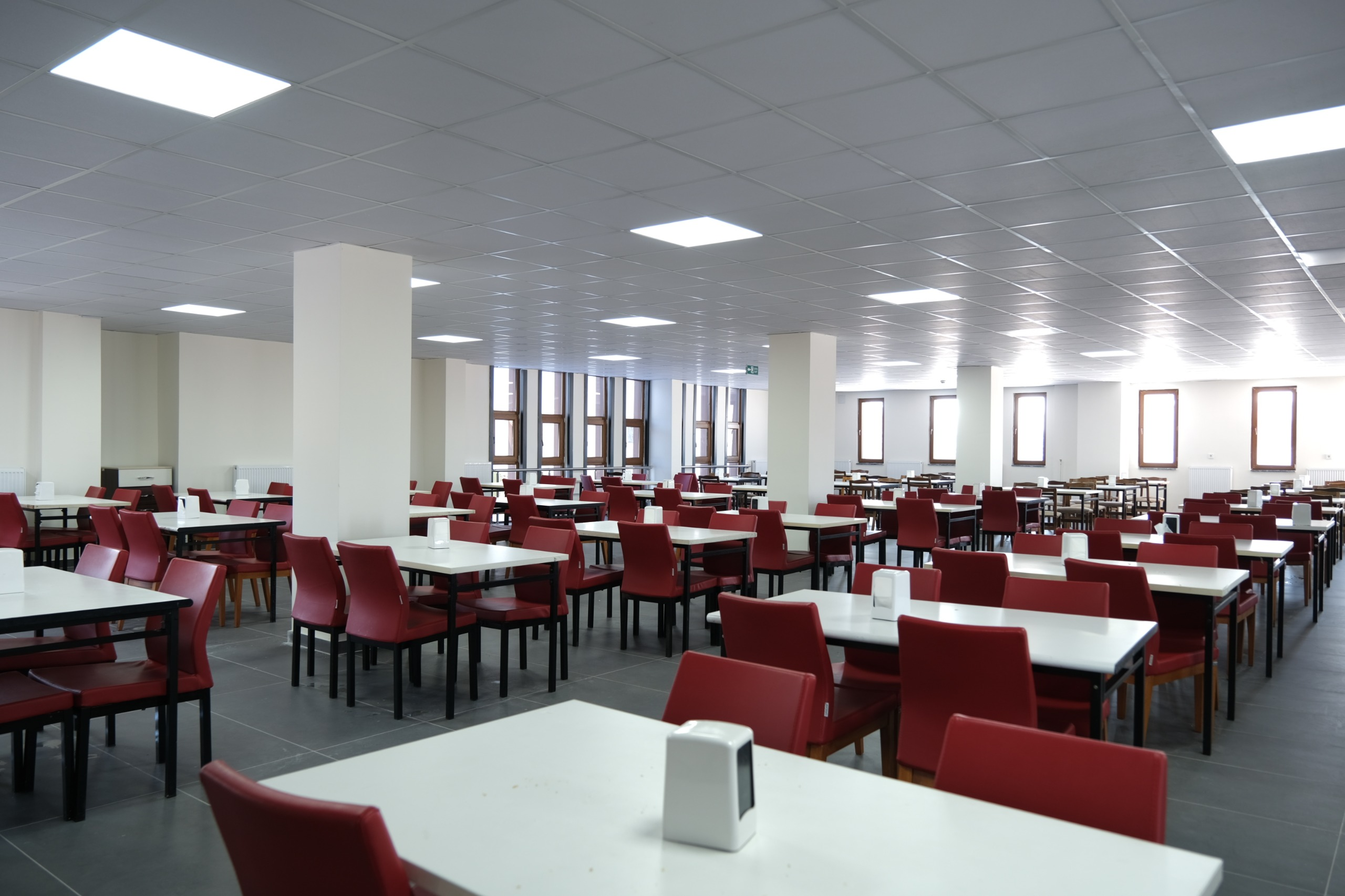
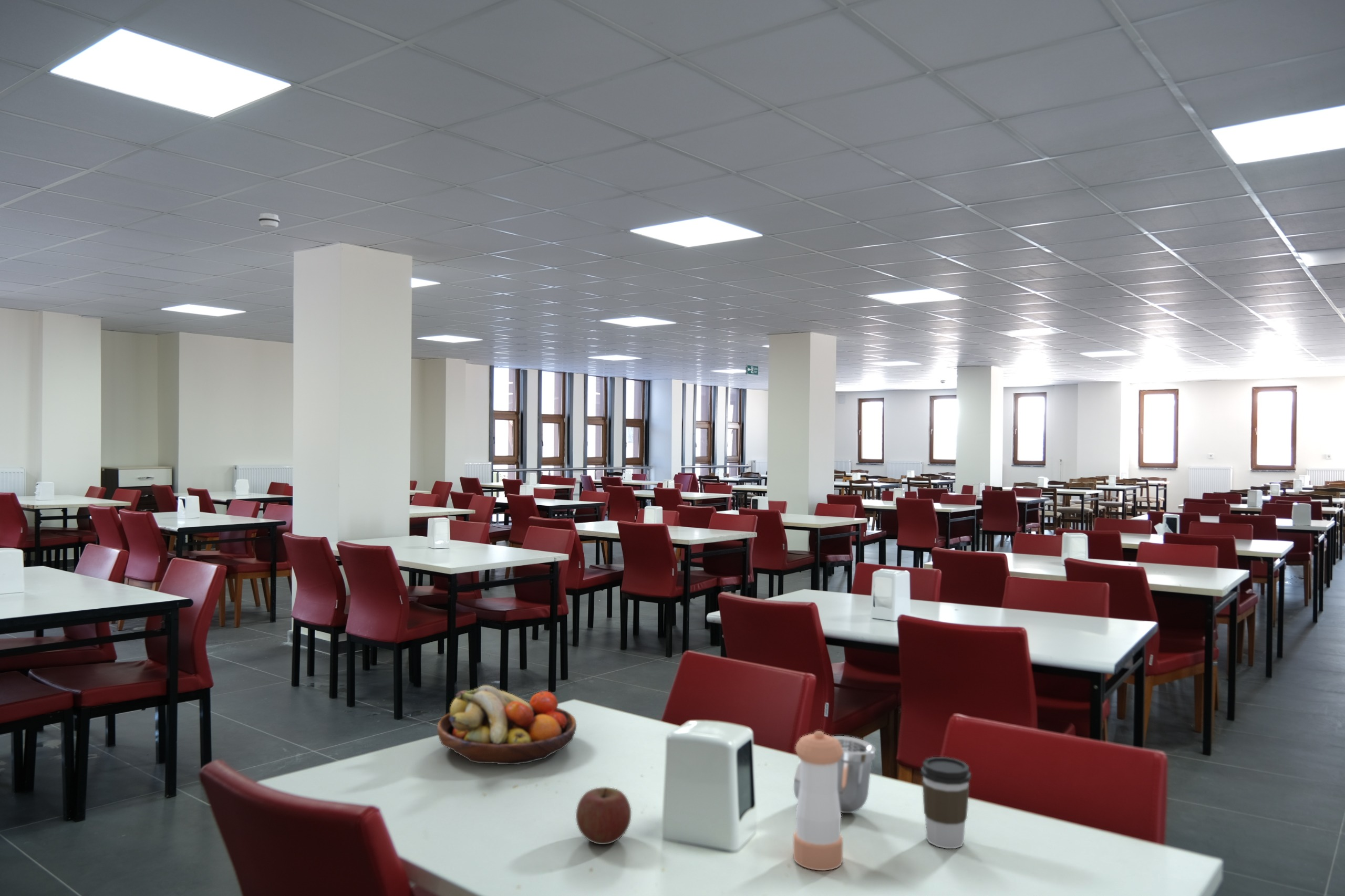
+ fruit bowl [437,685,577,765]
+ pepper shaker [793,730,843,871]
+ smoke detector [258,213,281,228]
+ apple [575,787,632,845]
+ coffee cup [920,756,971,849]
+ pipe fitting [793,735,876,814]
